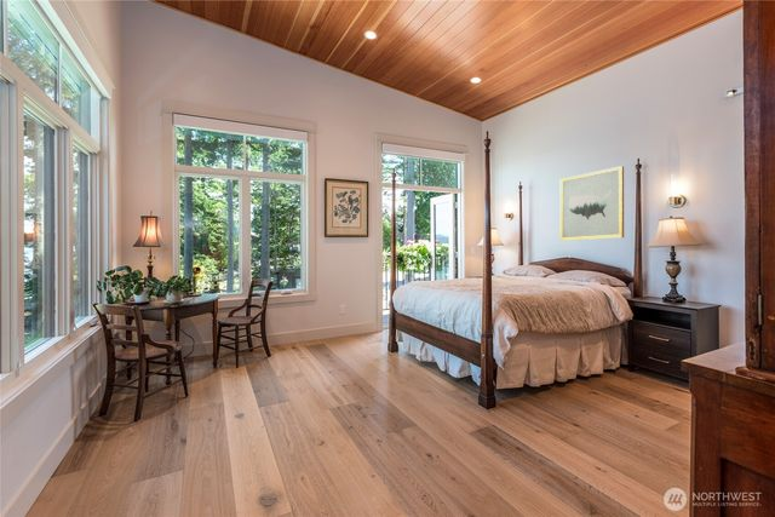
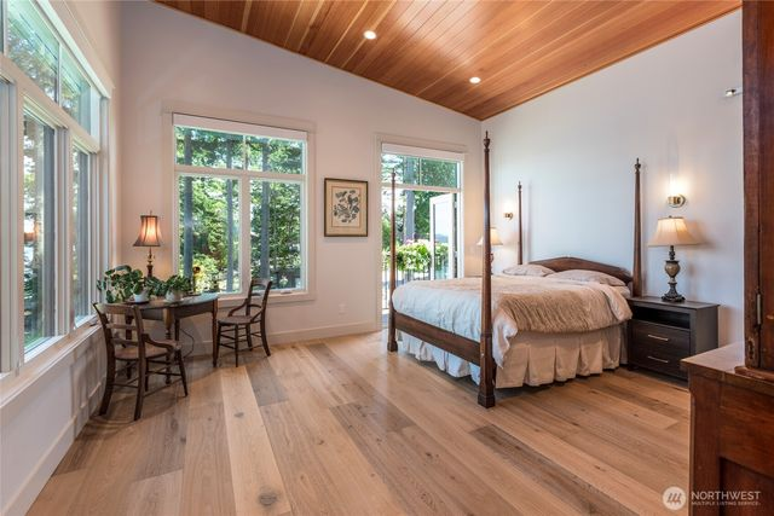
- wall art [559,165,625,242]
